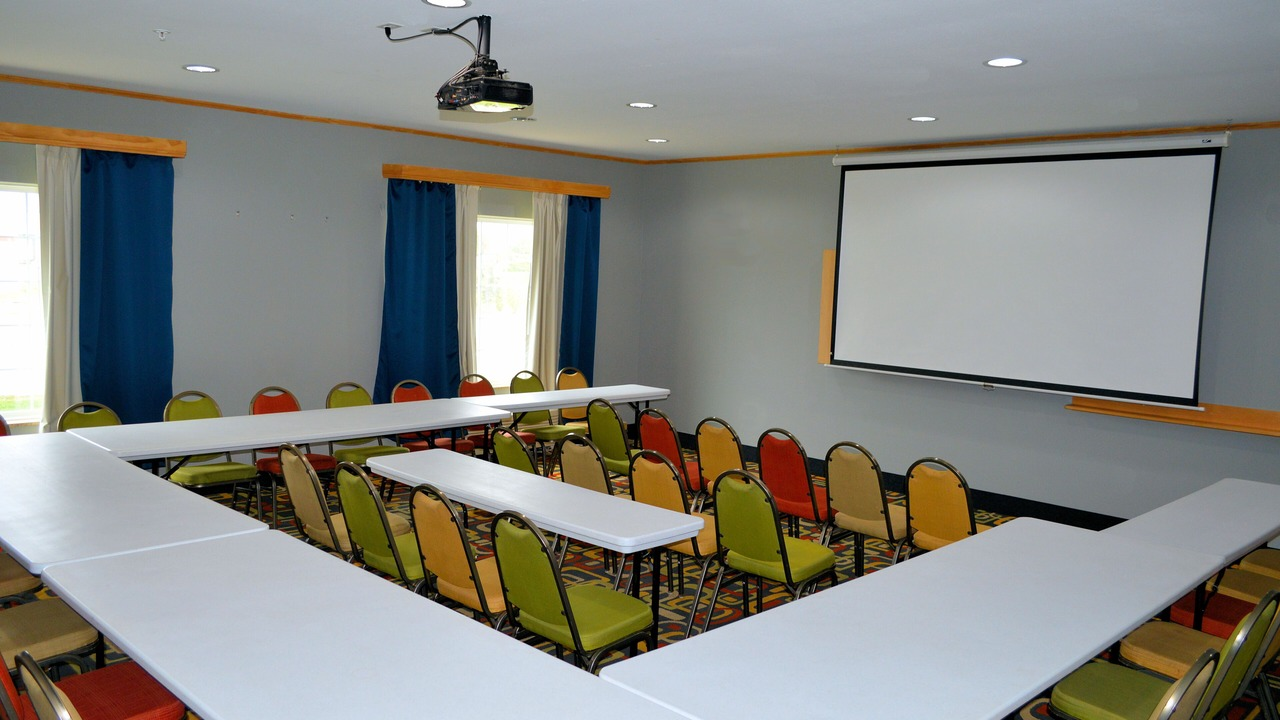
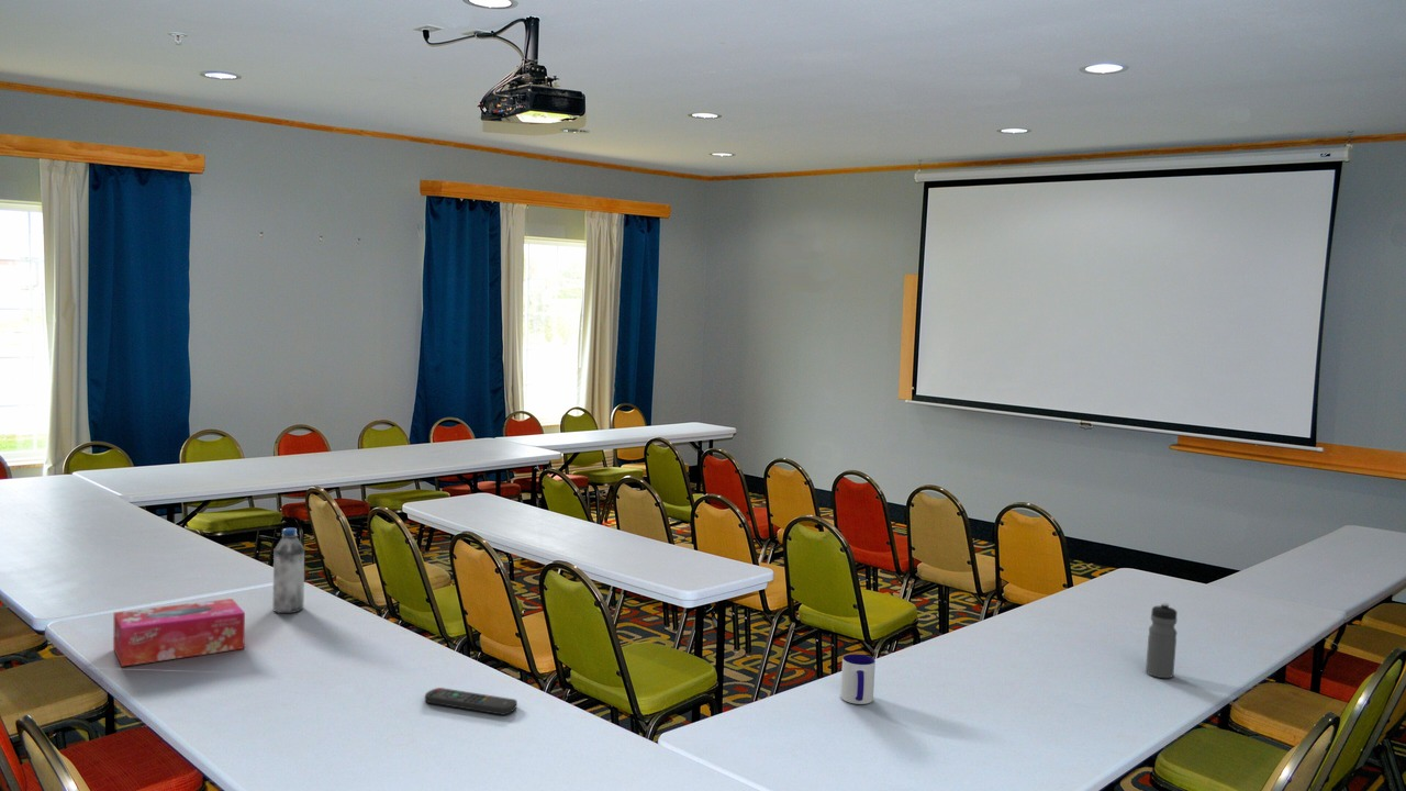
+ water bottle [1145,602,1179,679]
+ water bottle [271,527,305,614]
+ tissue box [112,598,246,668]
+ mug [839,653,877,705]
+ remote control [424,687,518,716]
